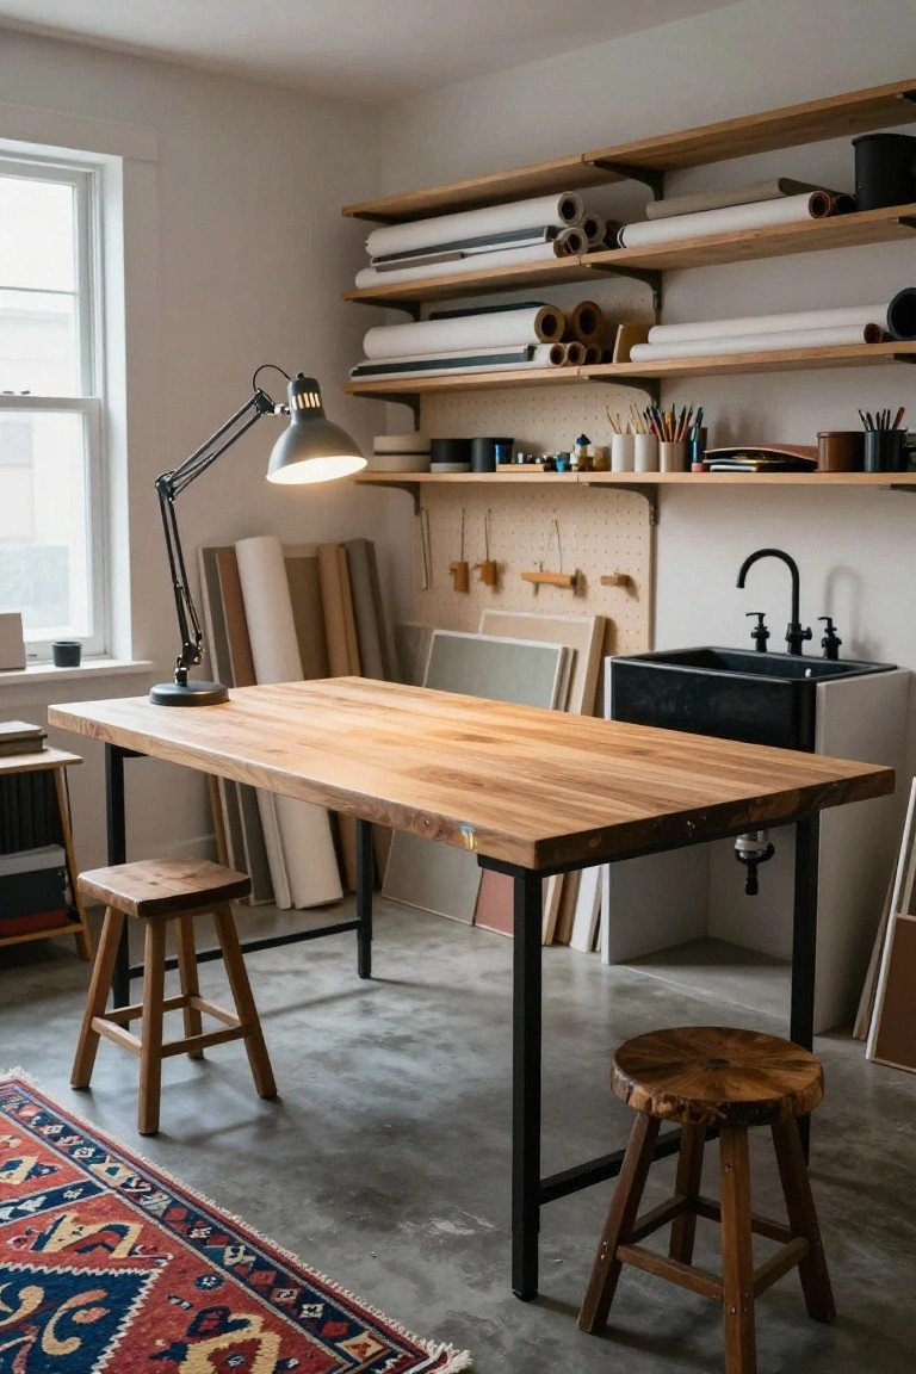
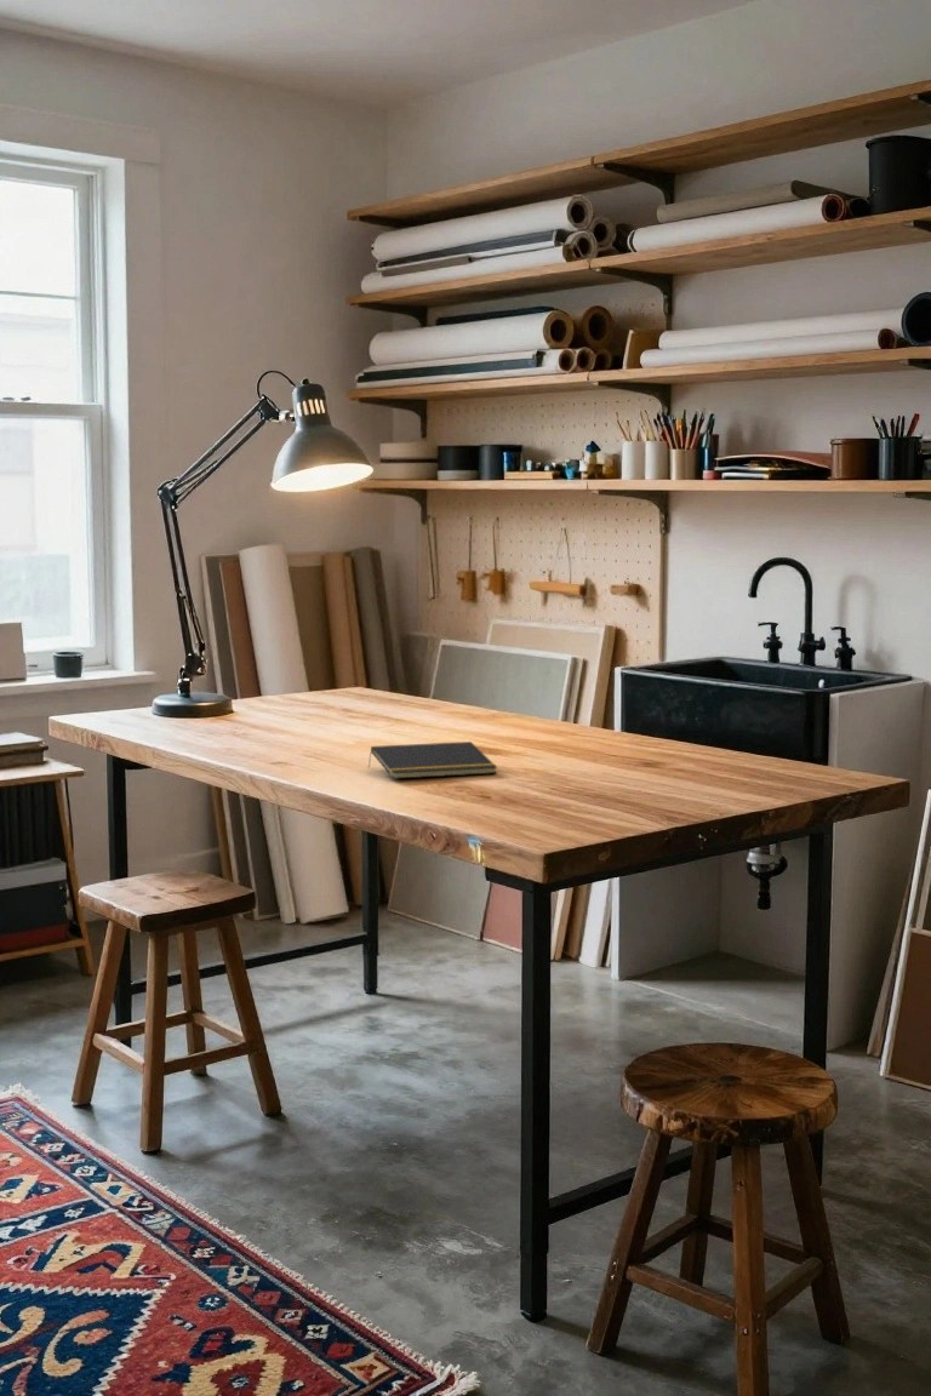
+ notepad [367,740,498,780]
